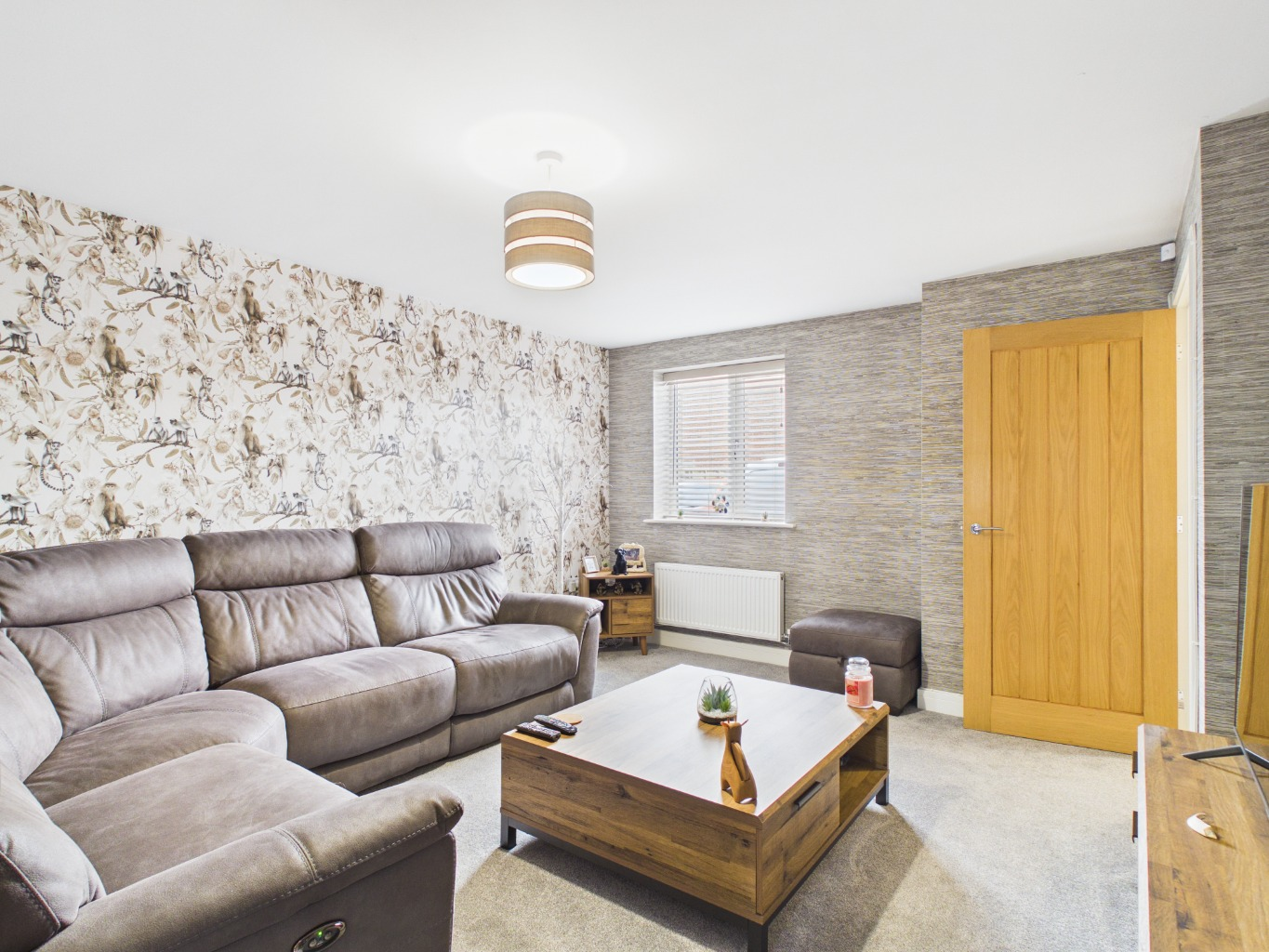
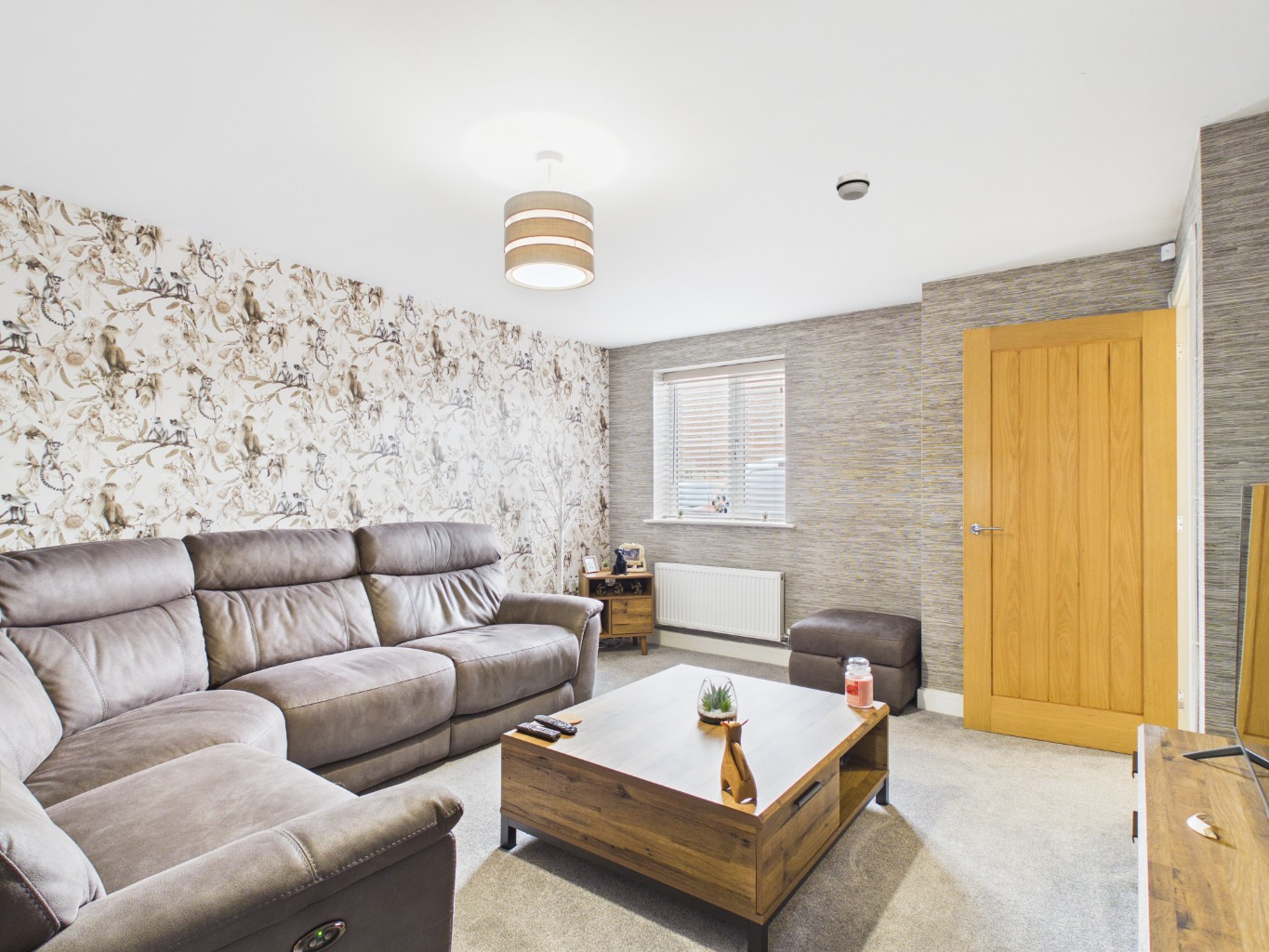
+ smoke detector [835,170,871,202]
